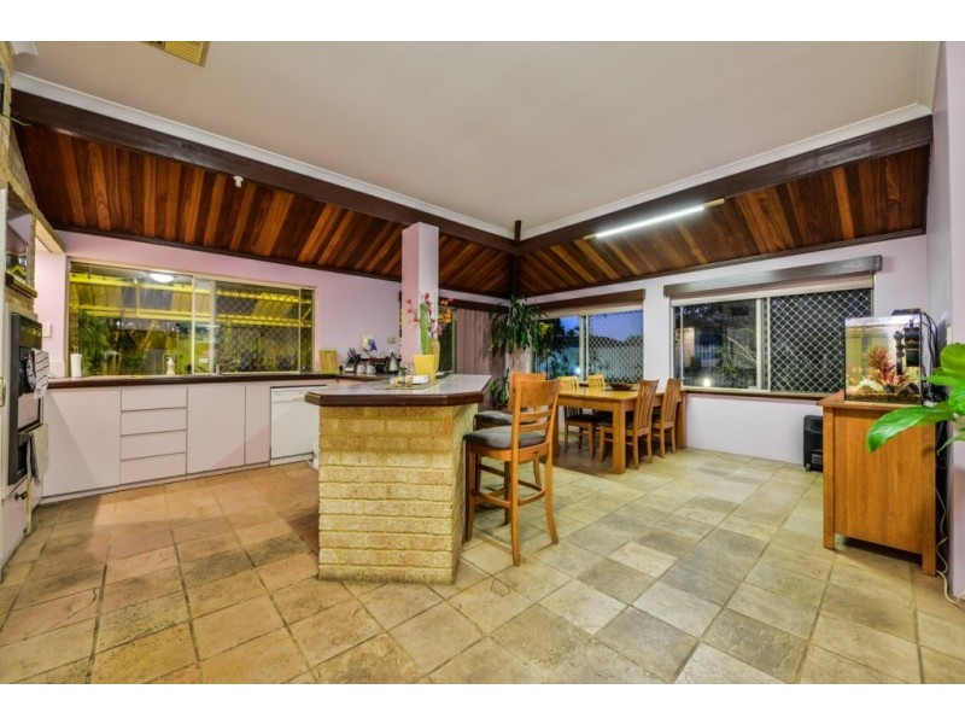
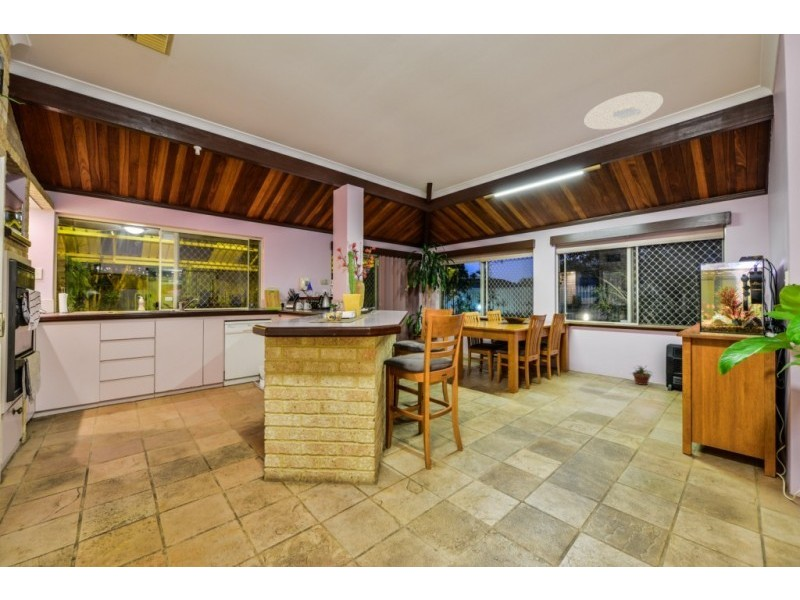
+ potted plant [627,364,656,386]
+ ceiling light [583,90,664,130]
